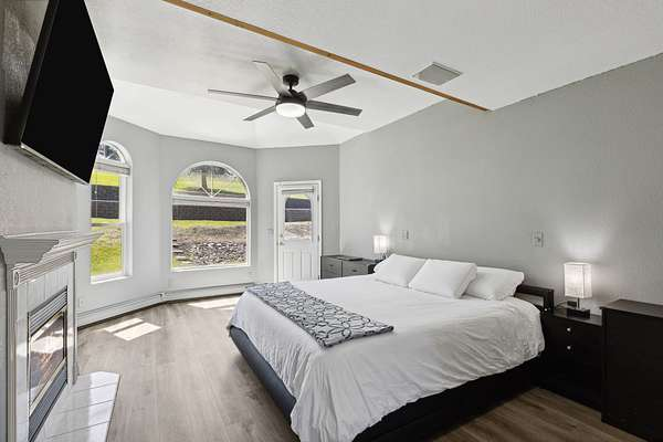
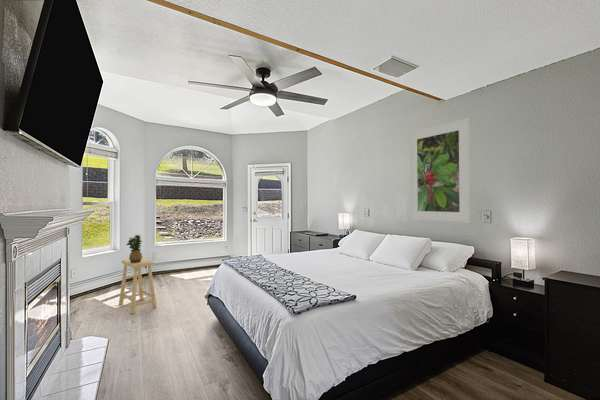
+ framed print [409,117,471,224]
+ potted plant [126,234,144,263]
+ stool [118,257,158,315]
